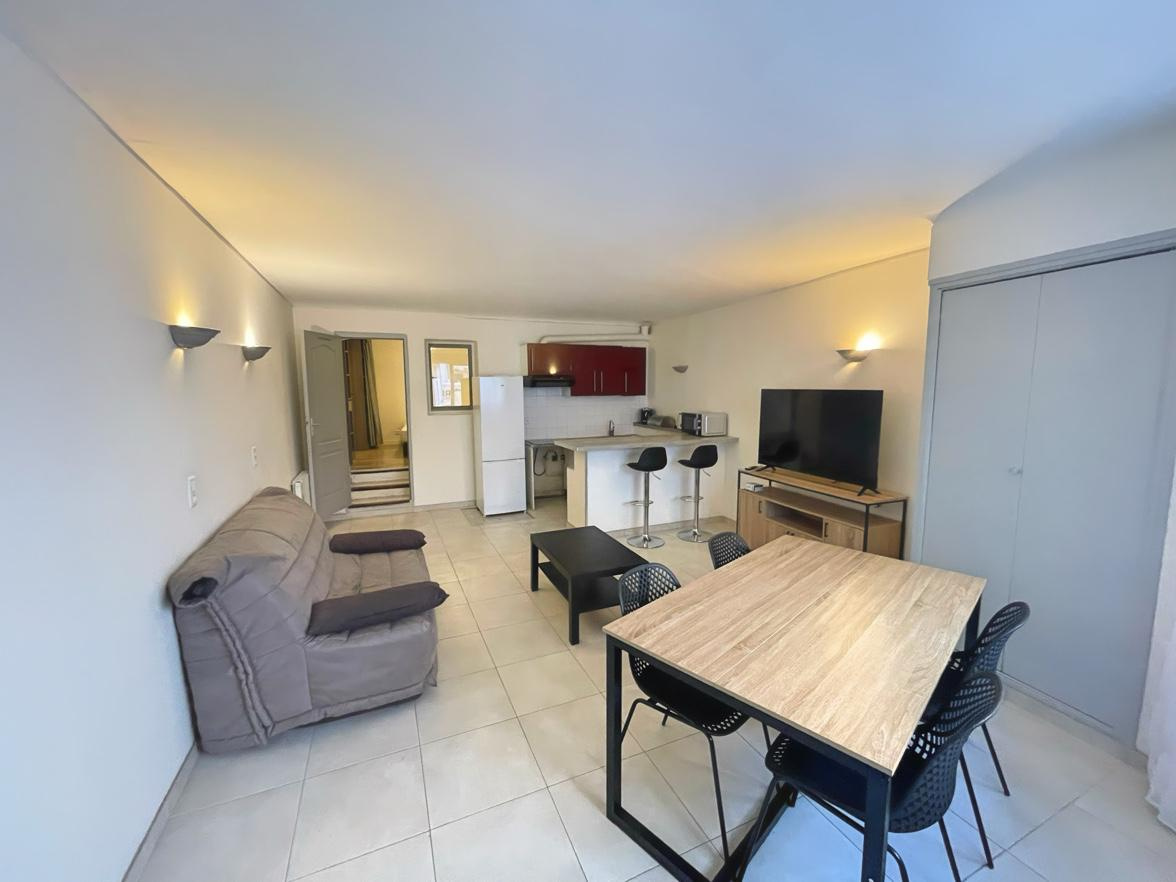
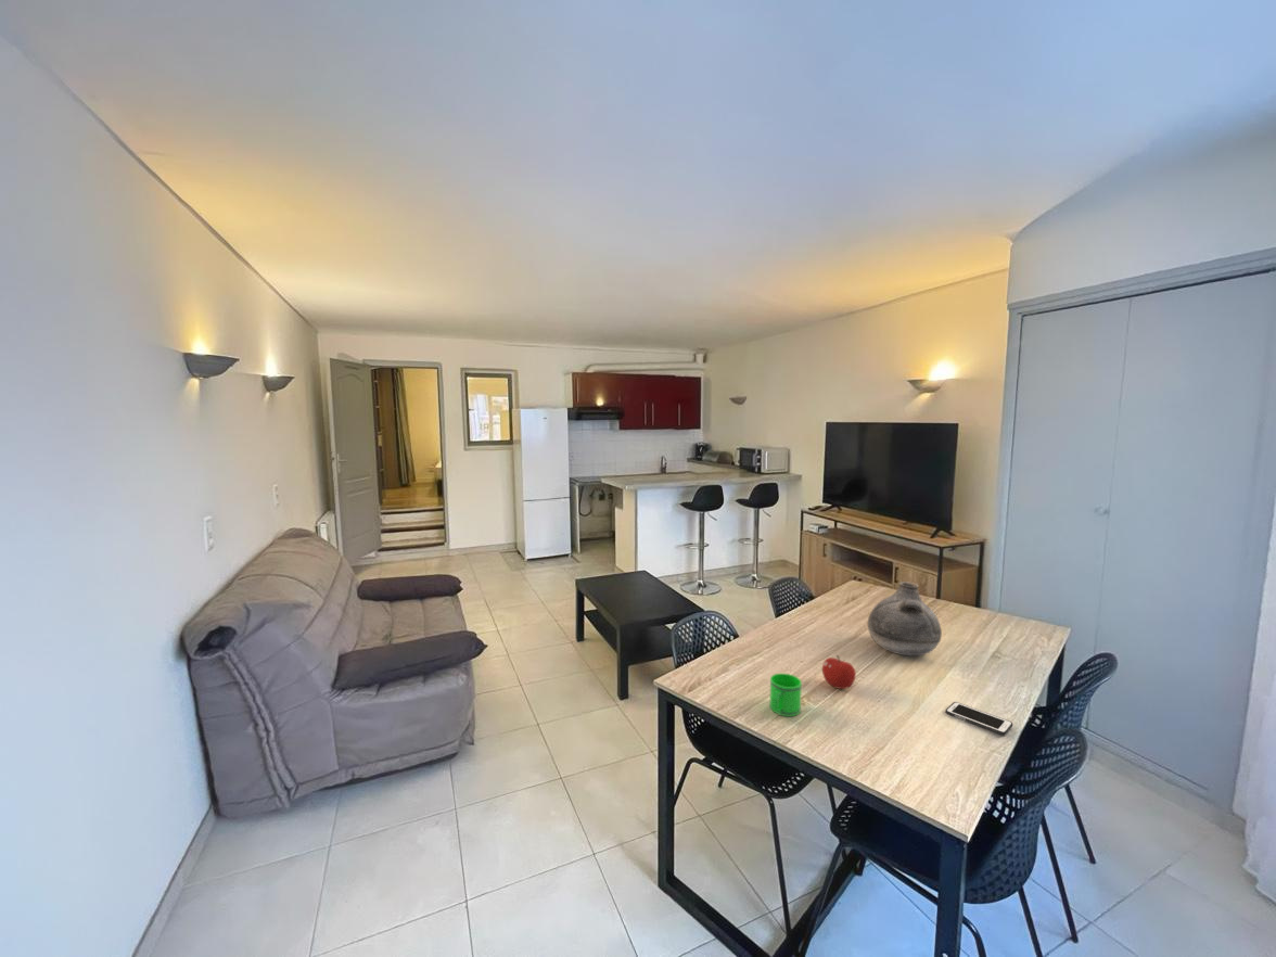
+ fruit [821,654,857,690]
+ vase [867,580,943,656]
+ cell phone [945,701,1013,736]
+ mug [768,673,803,717]
